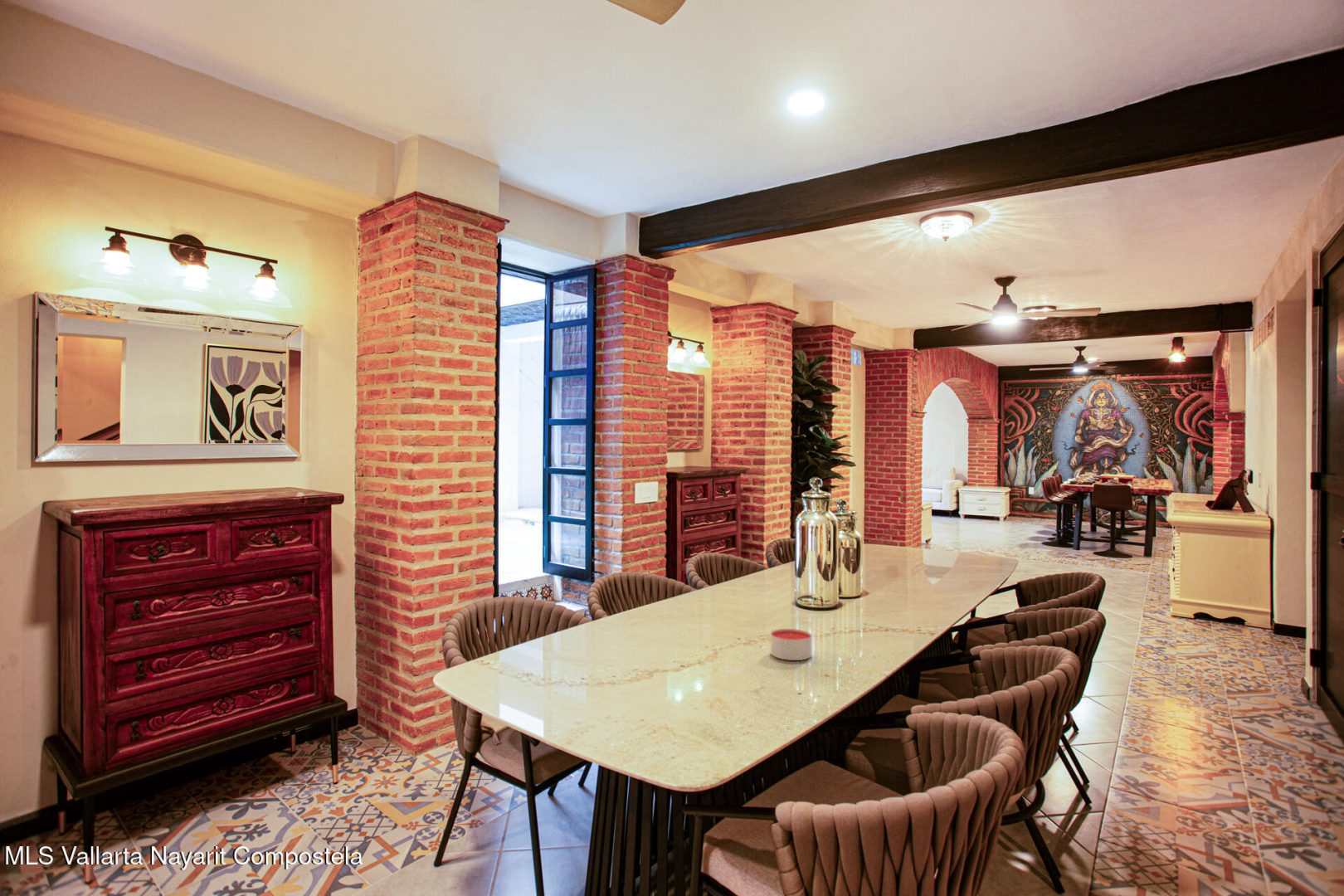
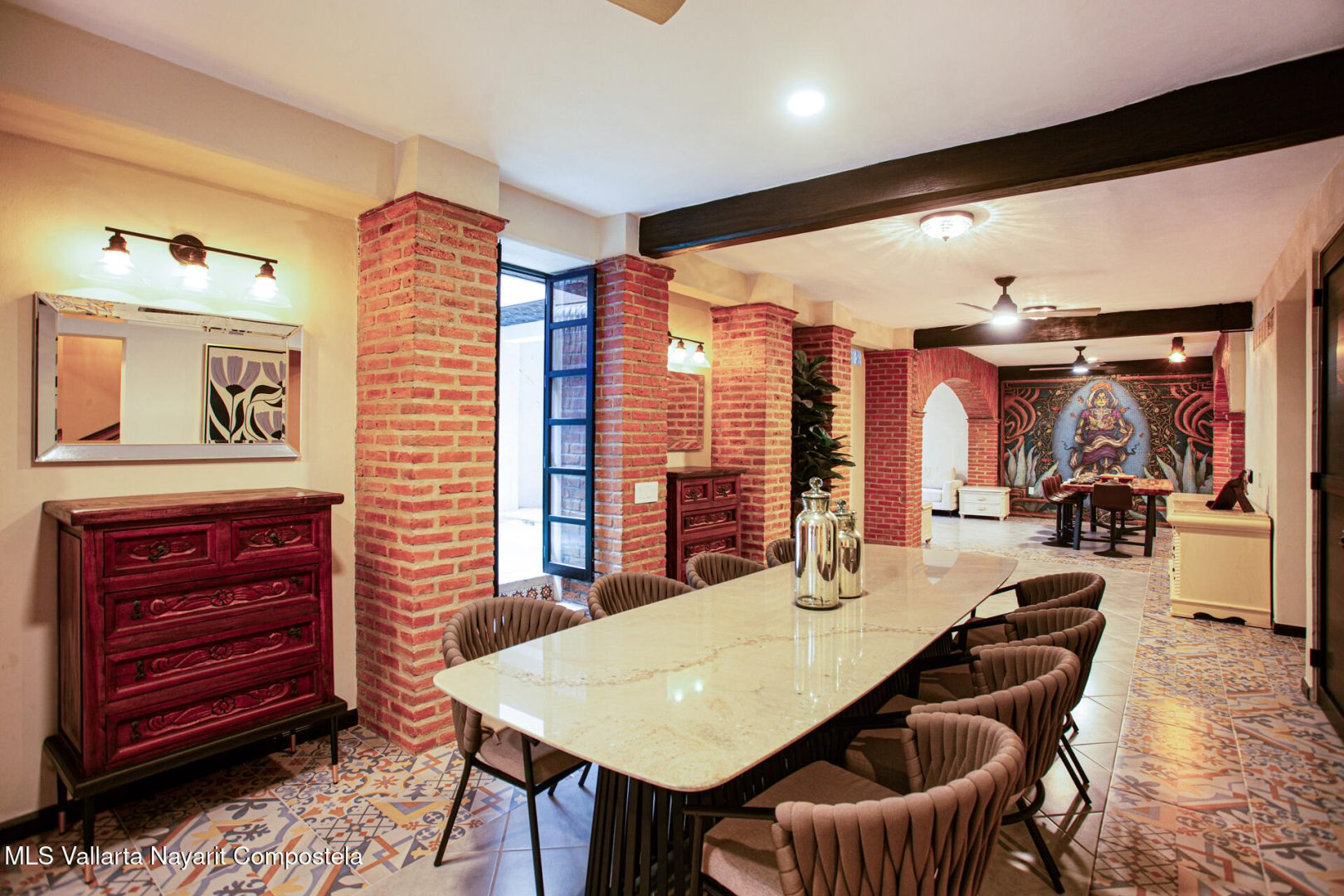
- candle [770,628,812,661]
